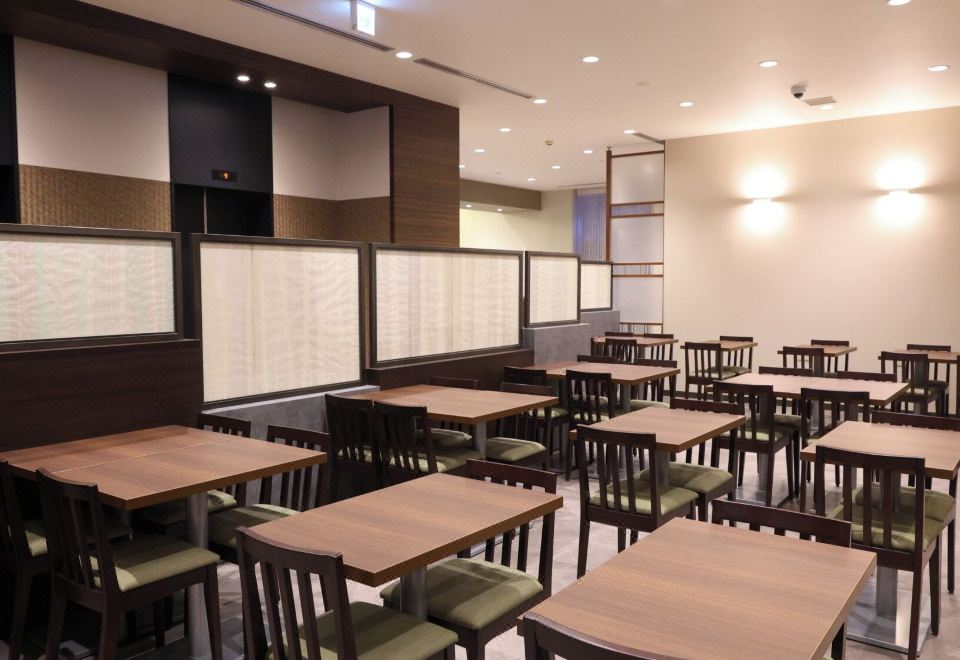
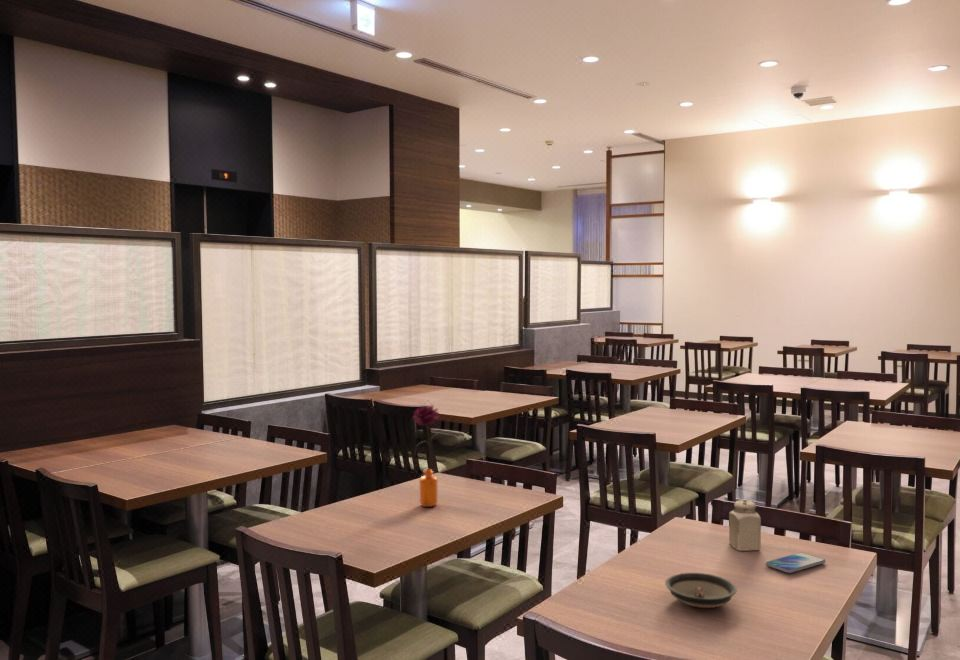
+ saucer [664,572,738,609]
+ salt shaker [728,499,762,552]
+ flower [412,403,444,508]
+ smartphone [764,552,827,574]
